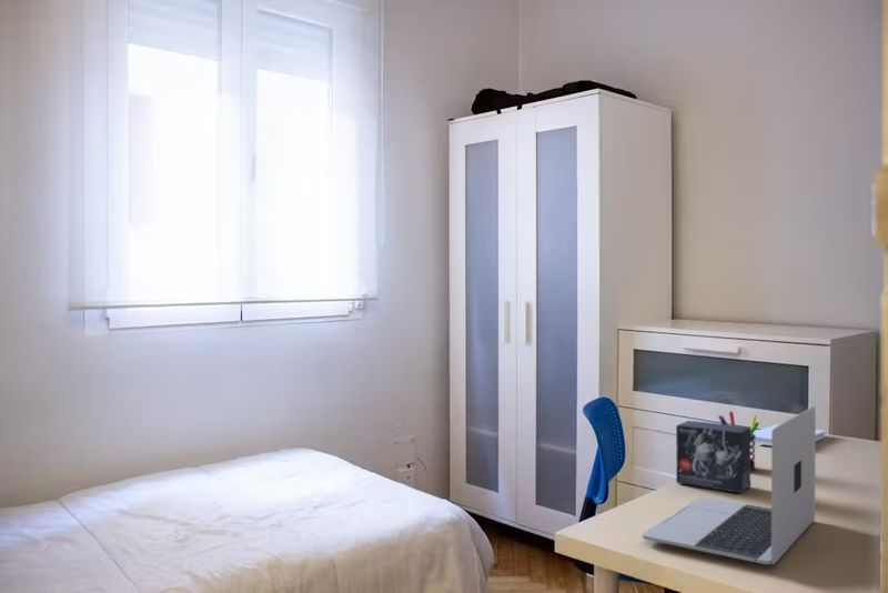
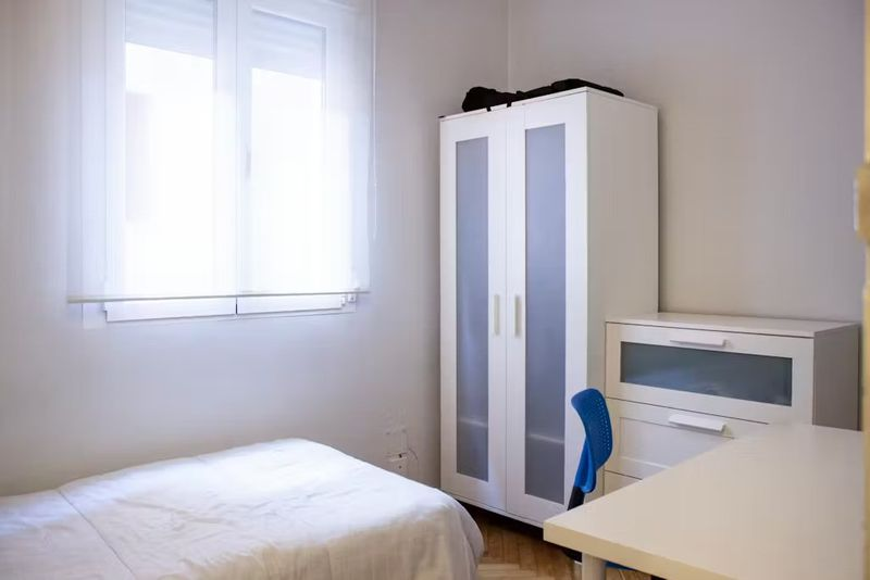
- pen holder [717,411,760,472]
- laptop [642,405,817,565]
- notepad [750,423,826,446]
- small box [675,420,753,494]
